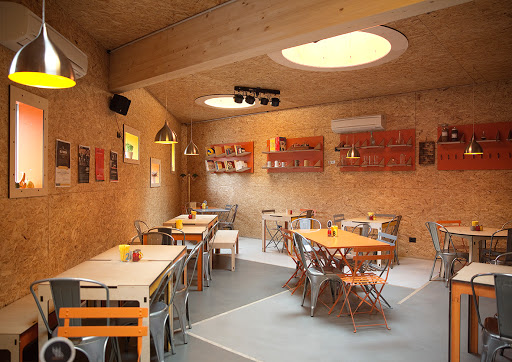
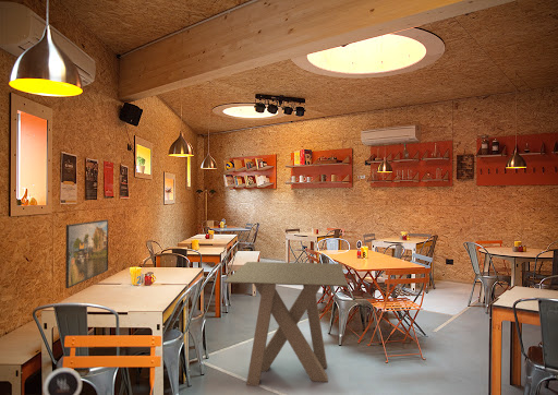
+ dining table [222,261,349,386]
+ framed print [64,218,109,289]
